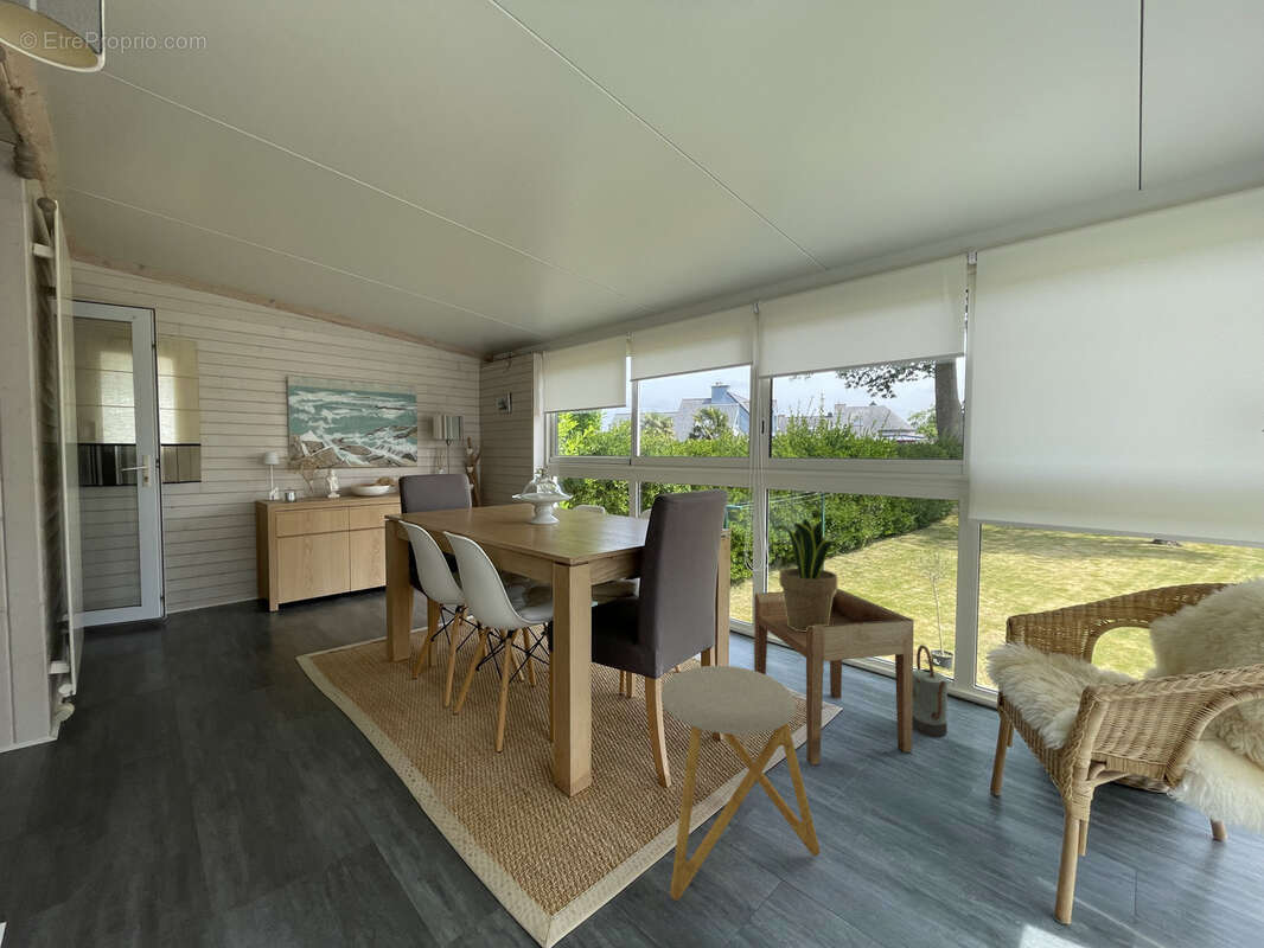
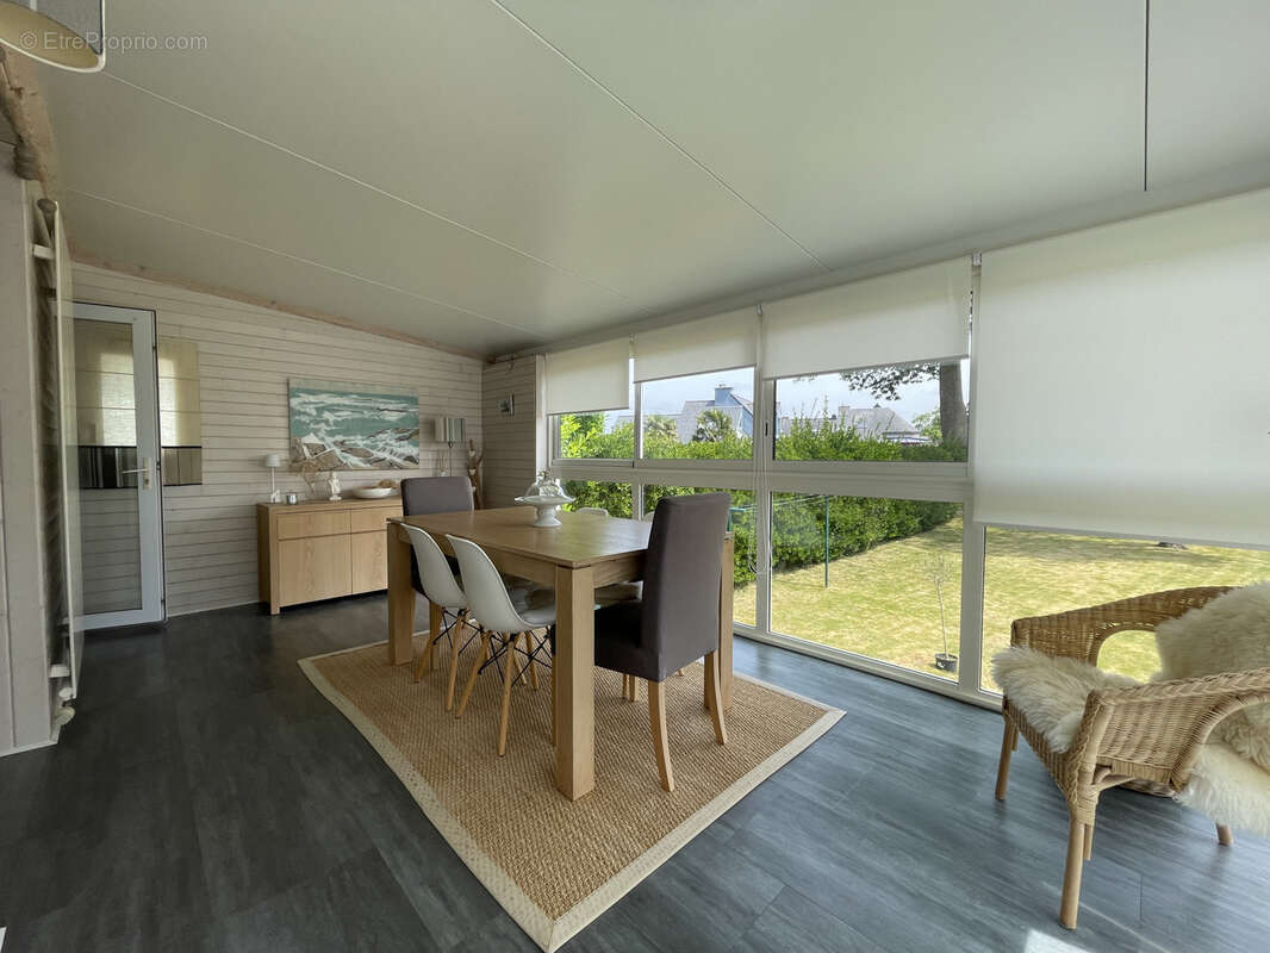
- stool [660,665,821,902]
- watering can [912,643,949,737]
- side table [753,588,915,766]
- potted plant [773,517,841,632]
